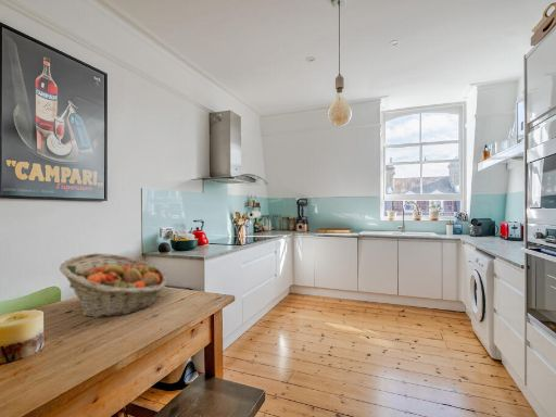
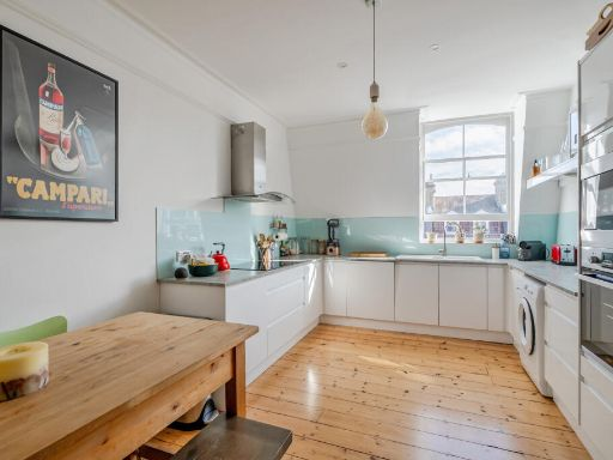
- fruit basket [59,252,168,318]
